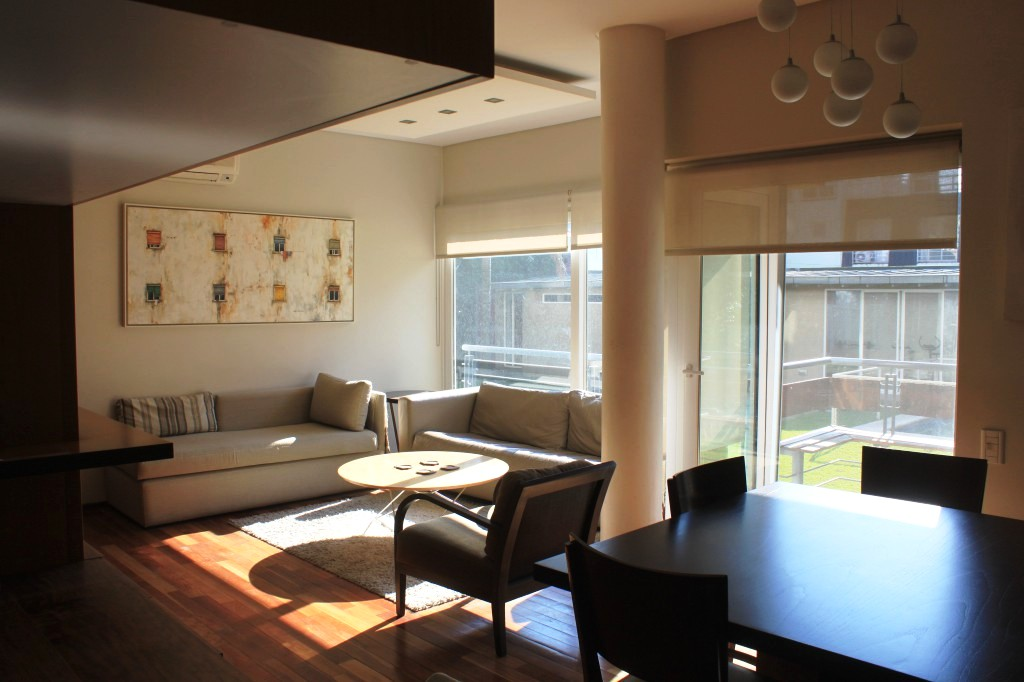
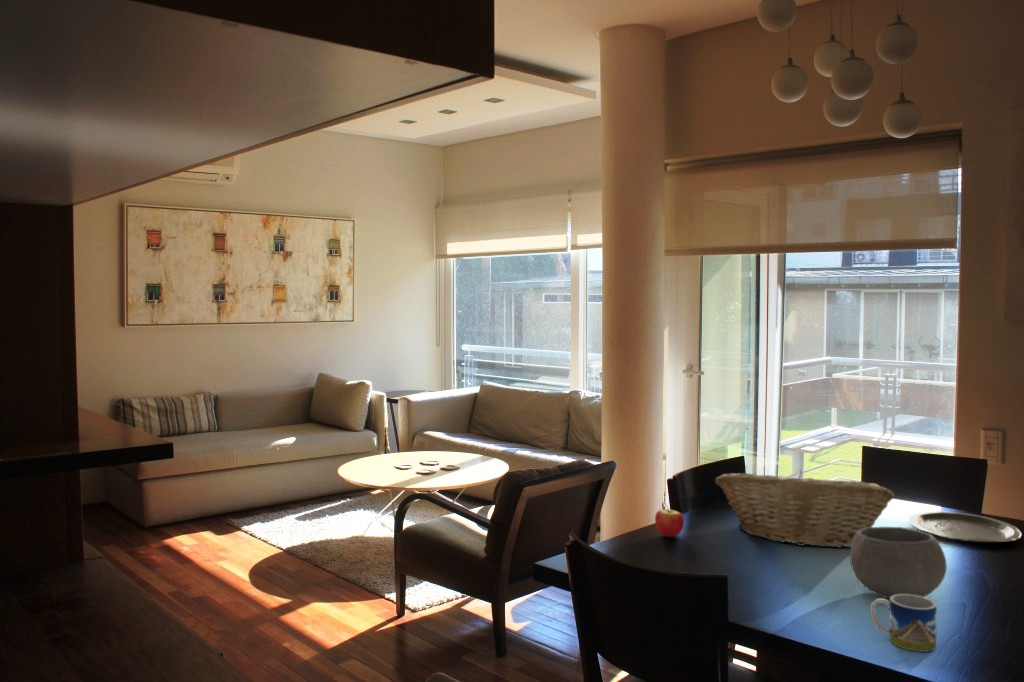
+ apple [654,501,685,538]
+ plate [908,511,1023,544]
+ mug [869,594,938,653]
+ fruit basket [714,469,895,549]
+ bowl [849,526,948,599]
